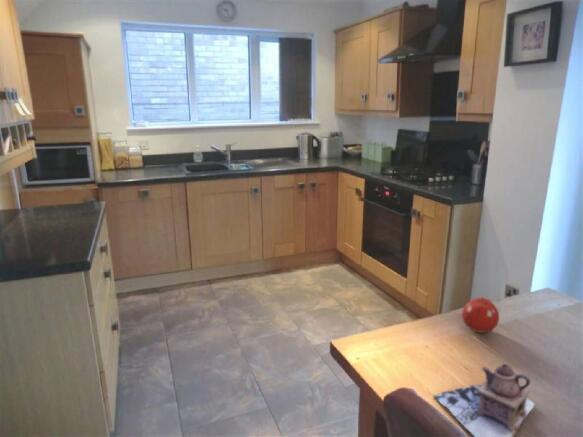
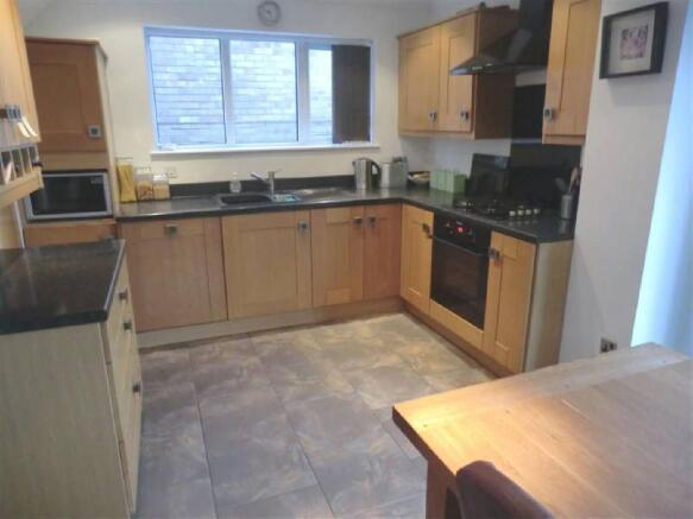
- fruit [461,296,500,334]
- teapot [433,363,537,437]
